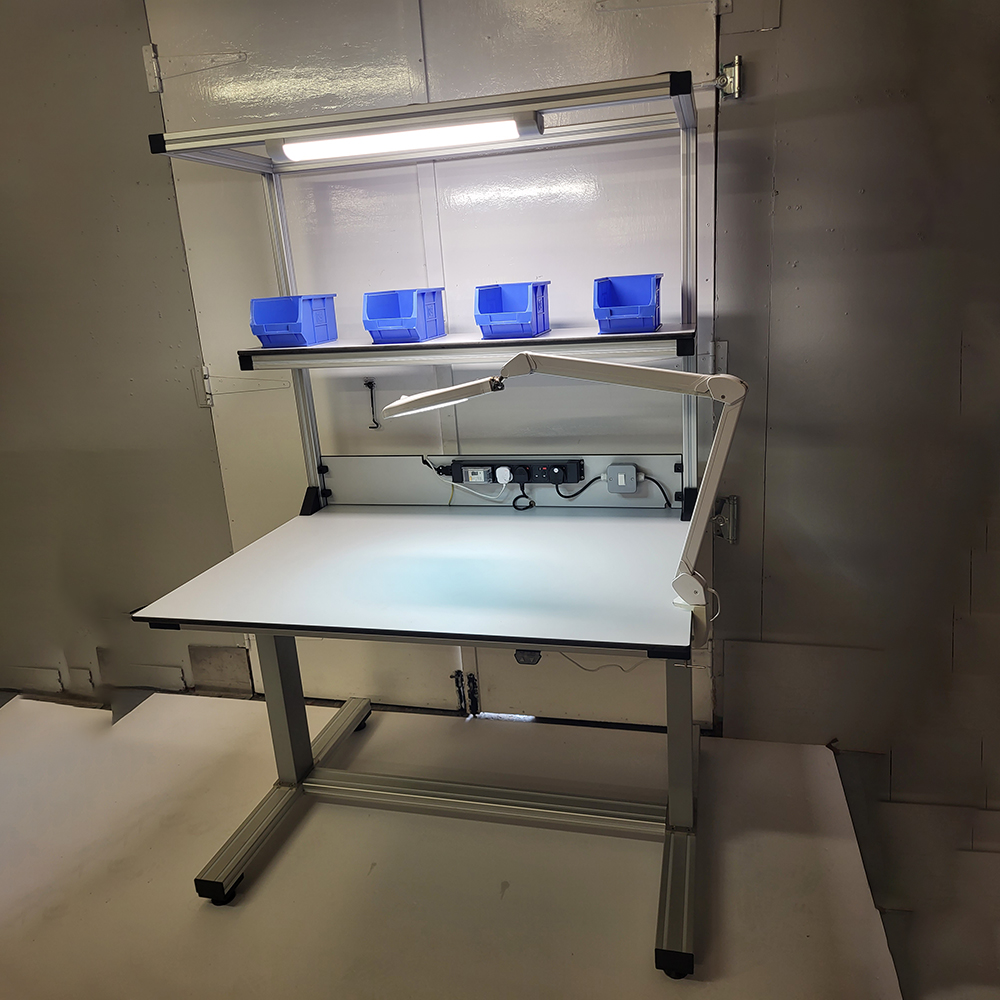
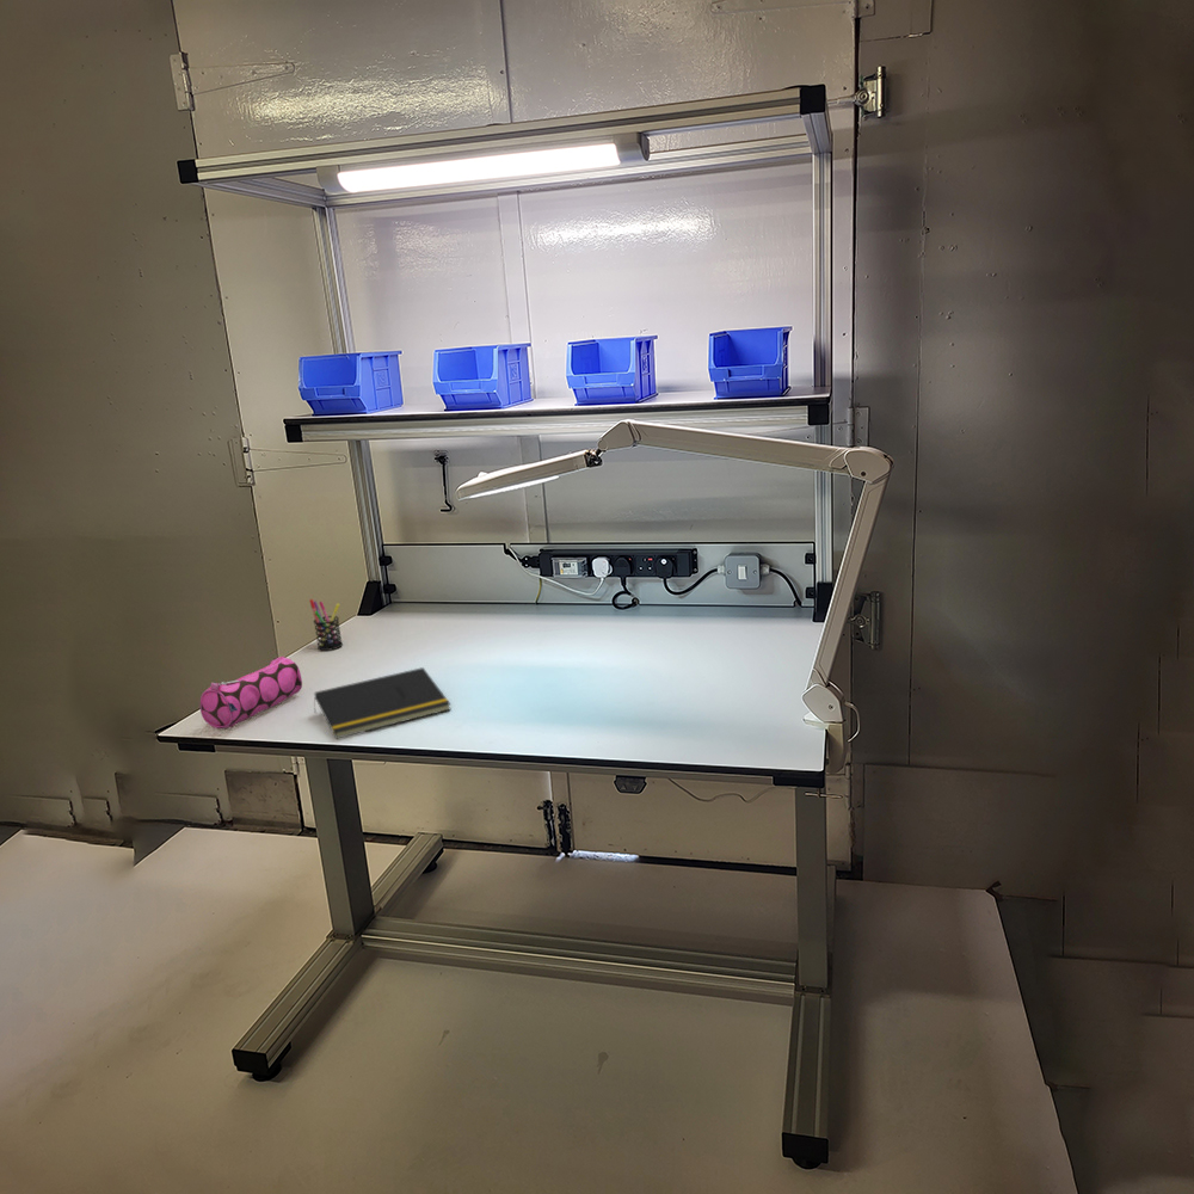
+ notepad [313,666,451,740]
+ pen holder [308,598,344,652]
+ pencil case [199,656,303,731]
